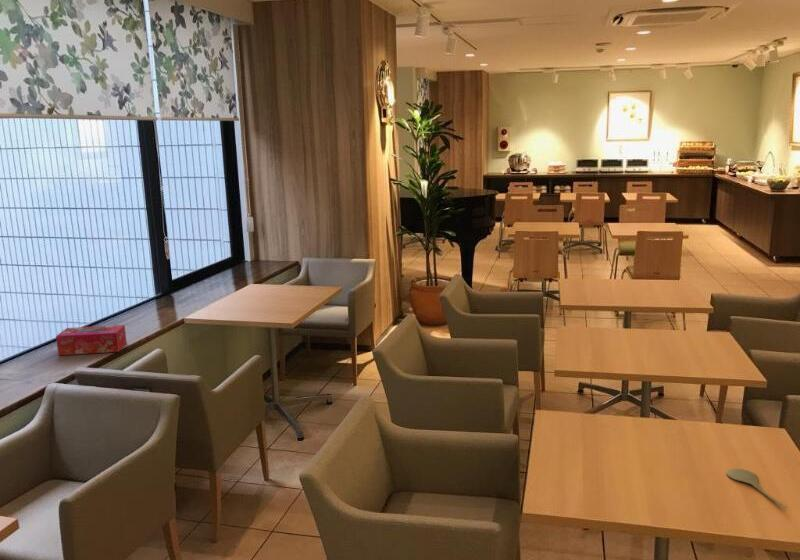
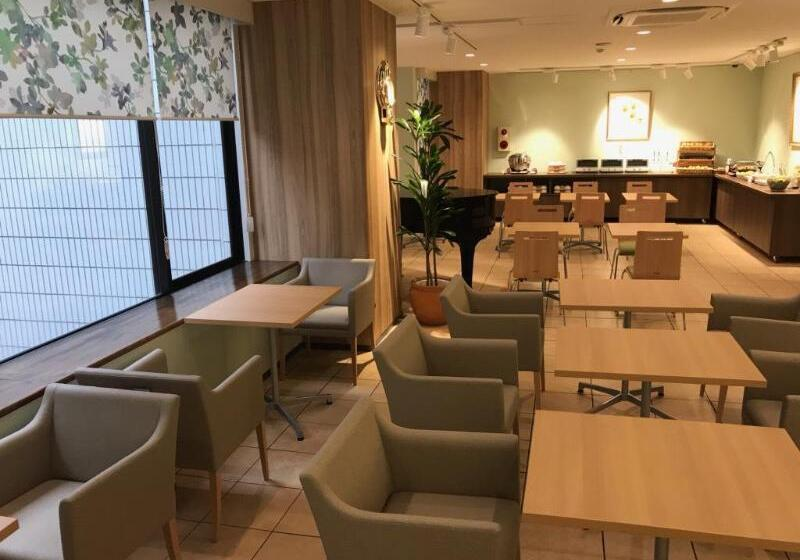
- tissue box [55,324,128,356]
- spoon [725,468,789,509]
